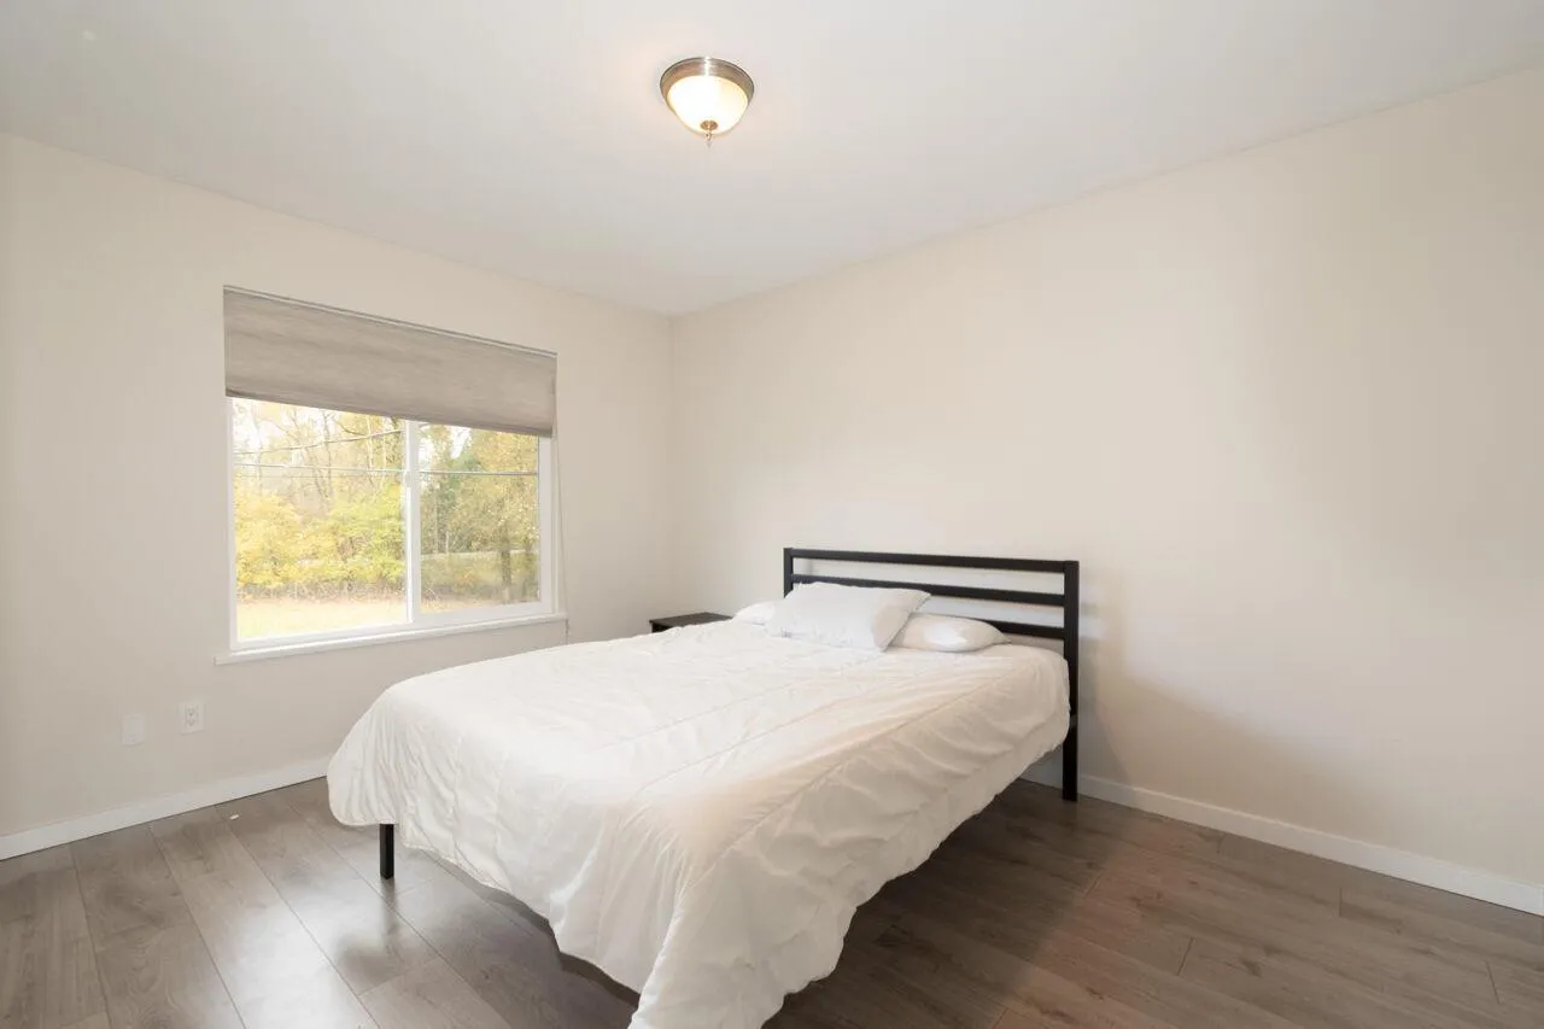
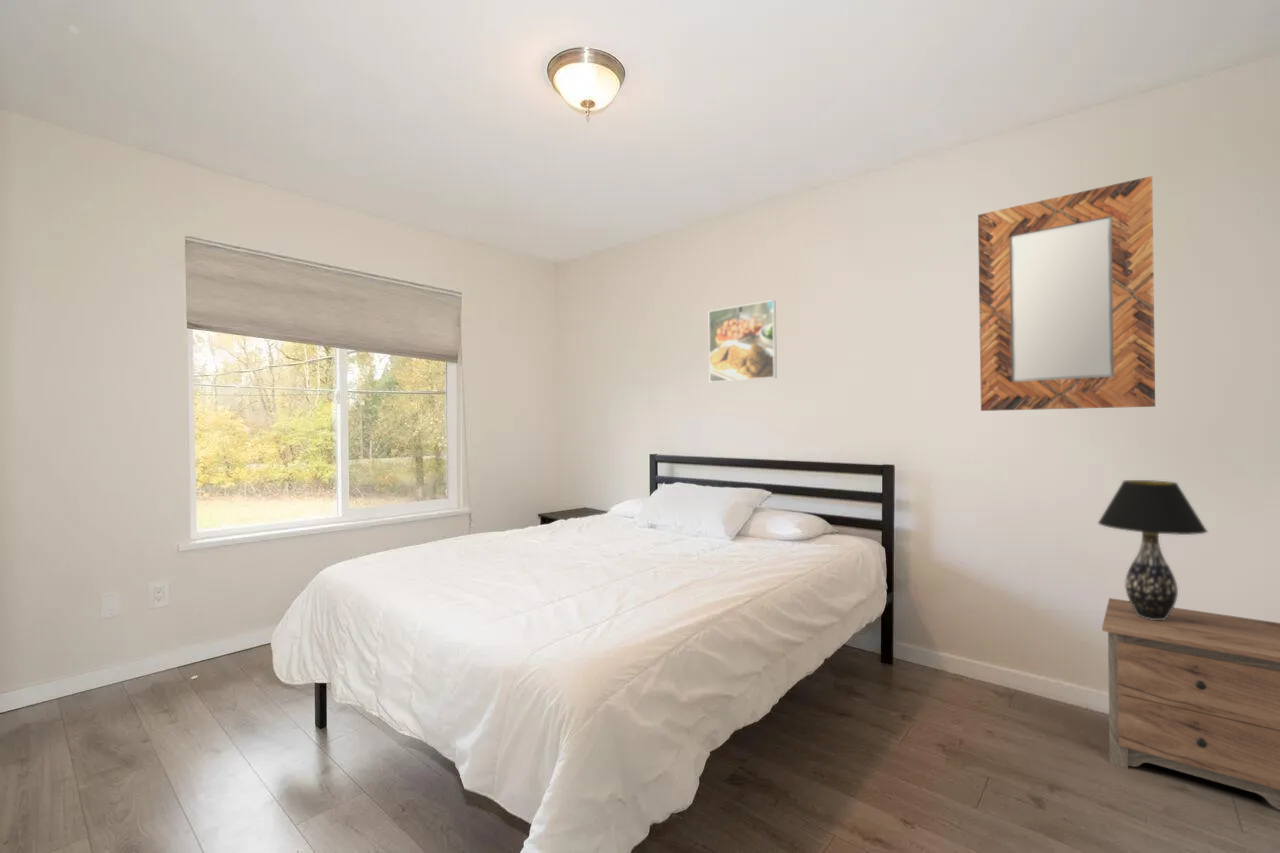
+ home mirror [977,175,1156,412]
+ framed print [708,299,778,384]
+ nightstand [1101,597,1280,810]
+ table lamp [1097,479,1209,620]
